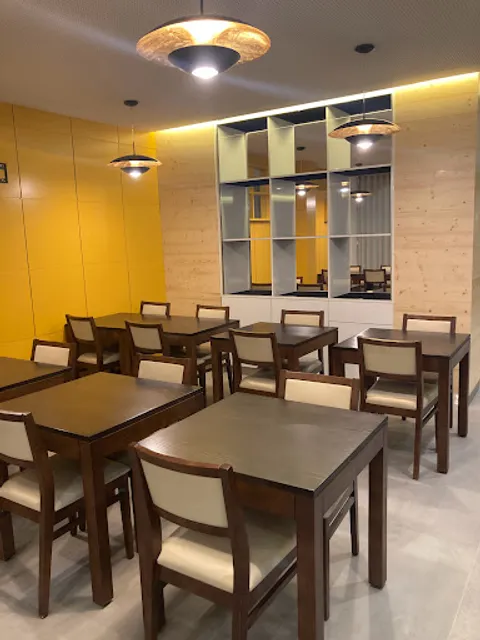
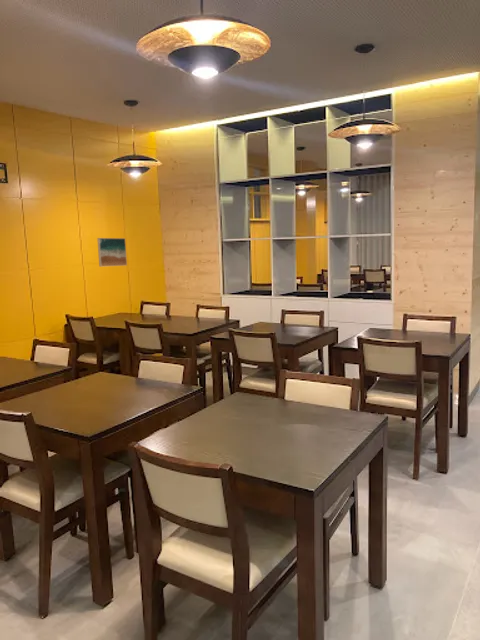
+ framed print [96,237,128,268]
